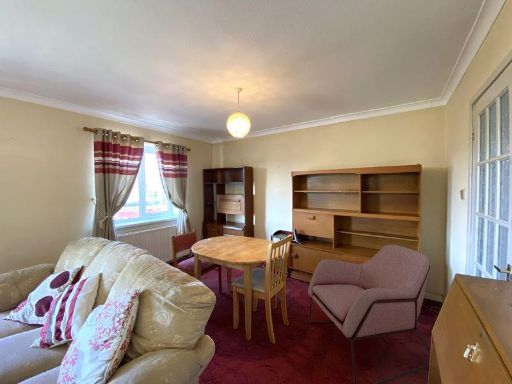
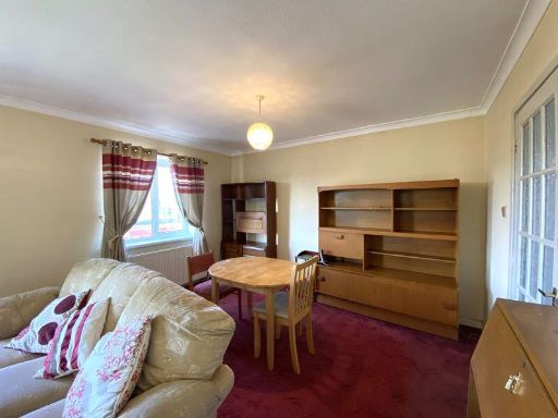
- armchair [307,244,431,384]
